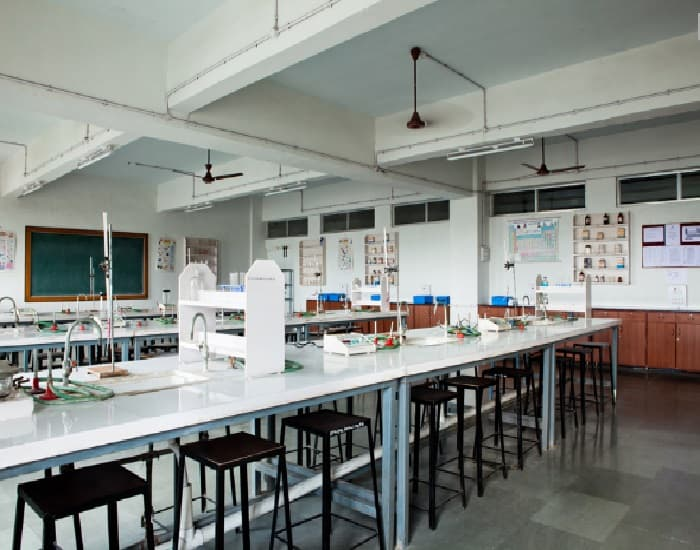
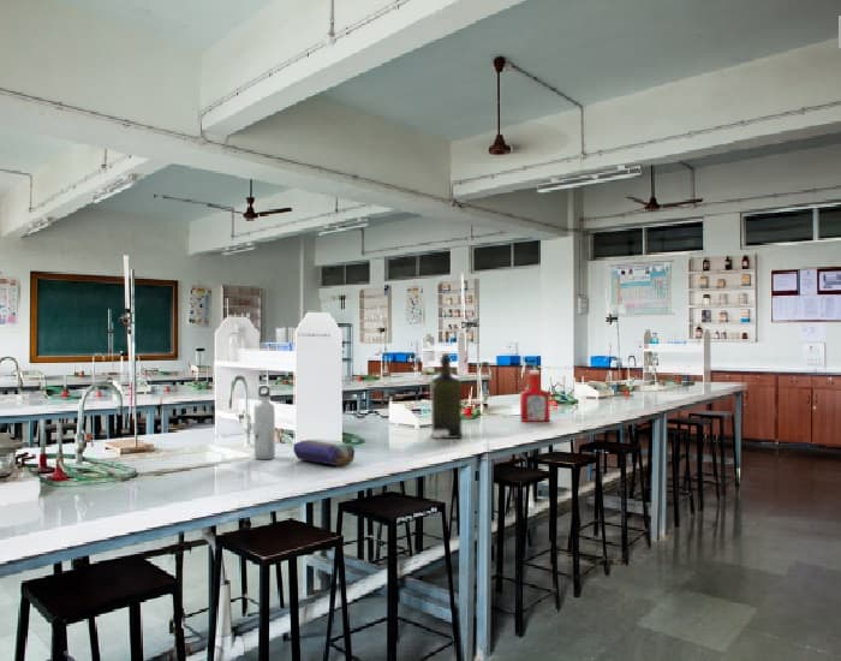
+ pencil case [292,437,356,468]
+ liquor [430,352,463,440]
+ water bottle [254,385,276,460]
+ soap bottle [519,369,551,423]
